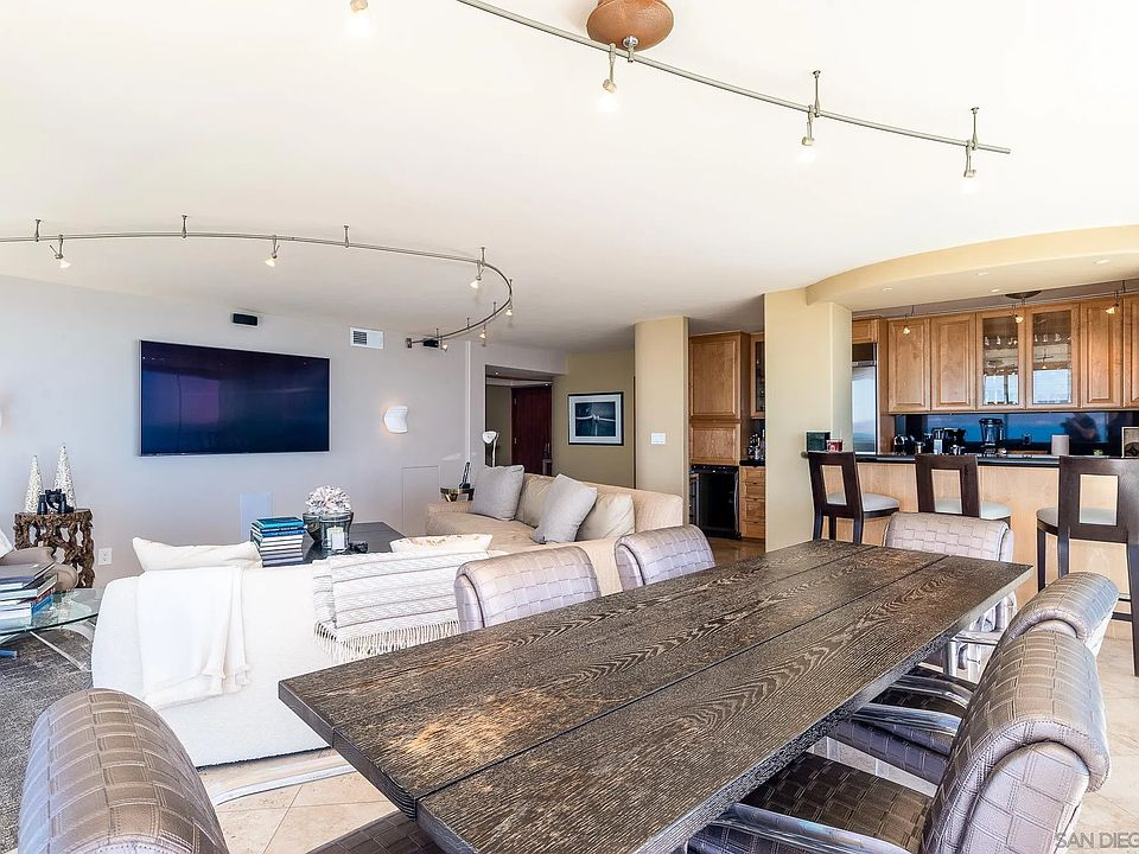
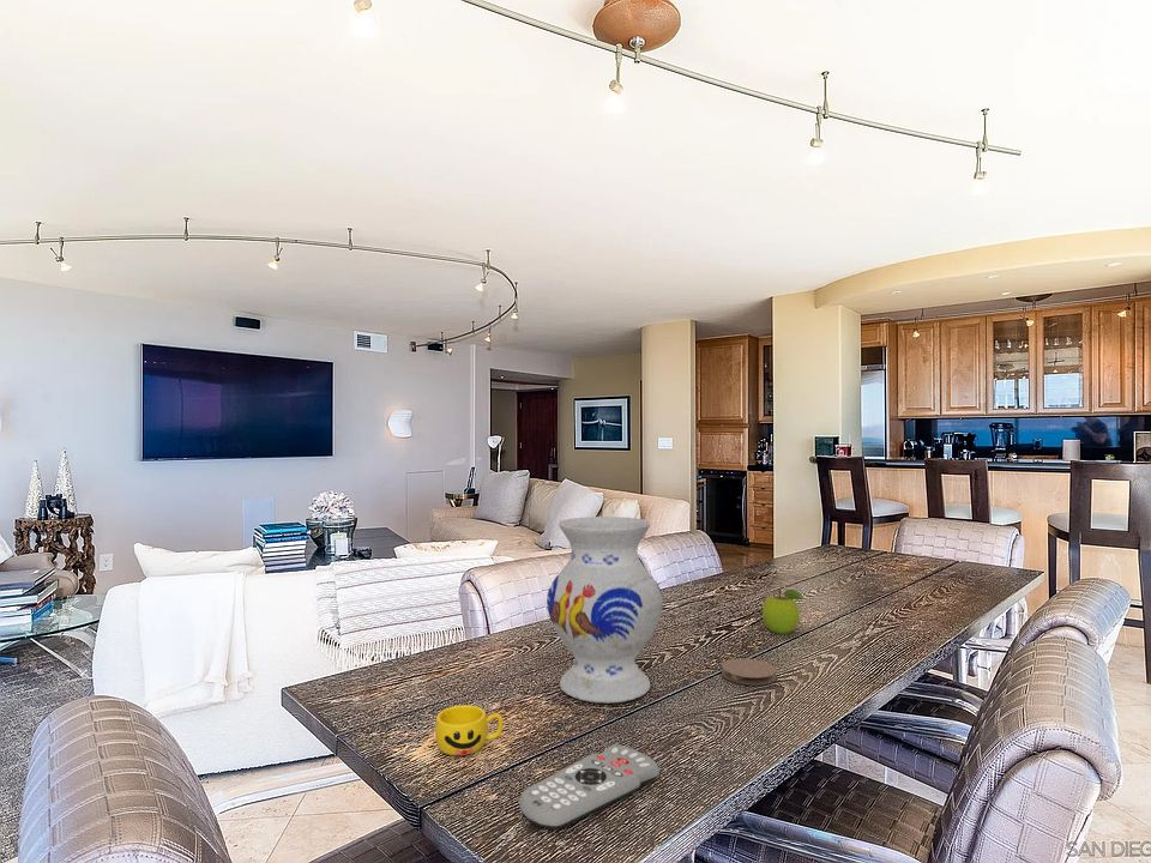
+ fruit [761,589,805,635]
+ remote control [518,743,661,831]
+ vase [546,515,664,705]
+ cup [434,704,505,756]
+ coaster [721,657,777,687]
